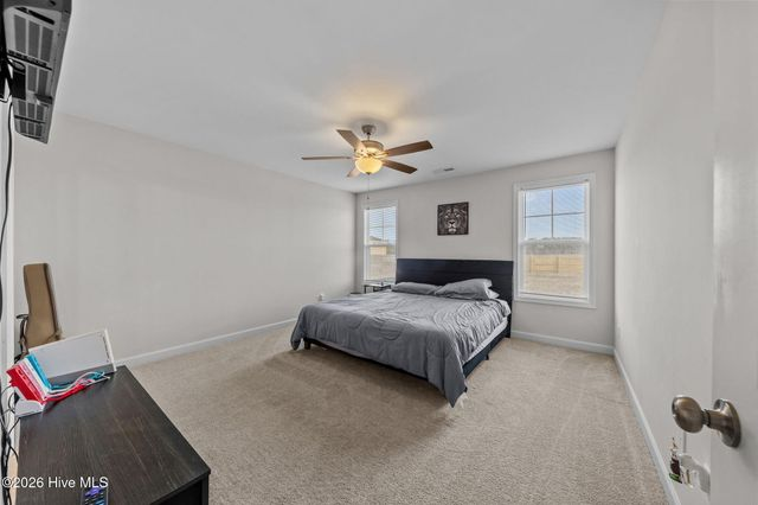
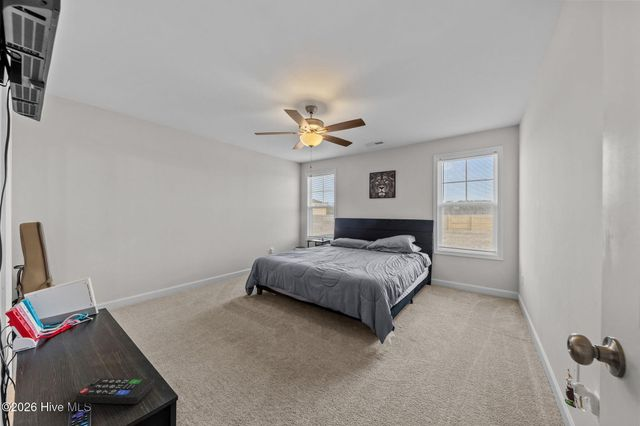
+ remote control [74,377,155,405]
